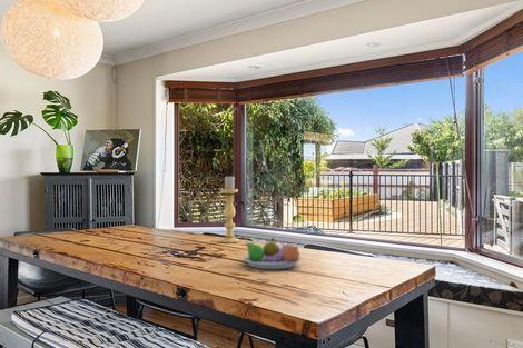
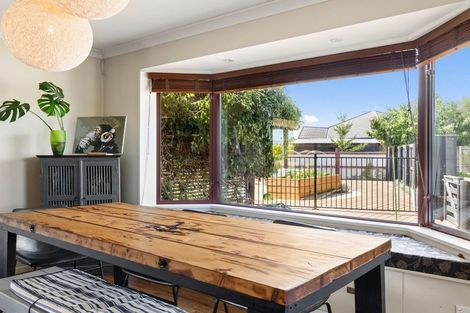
- candle holder [219,176,240,245]
- fruit bowl [243,237,303,270]
